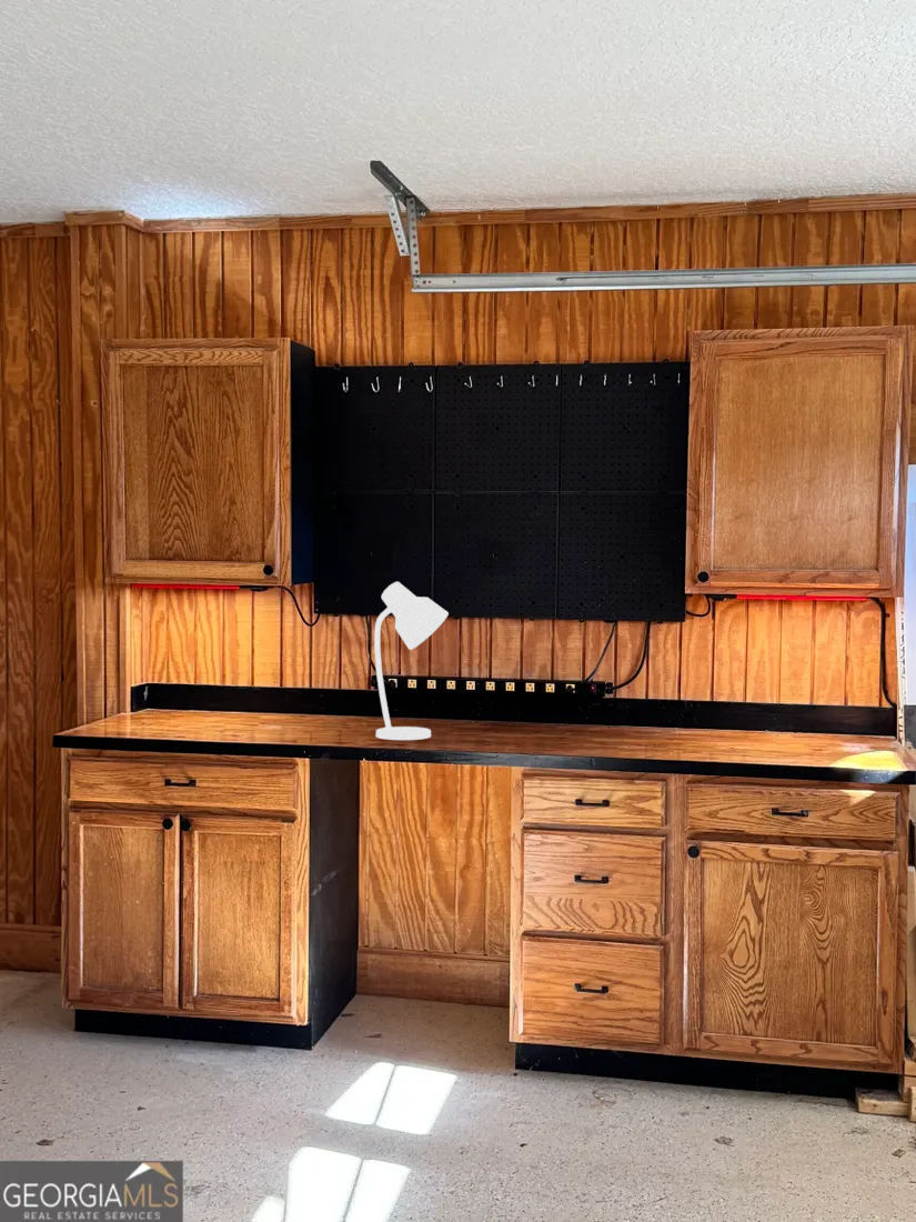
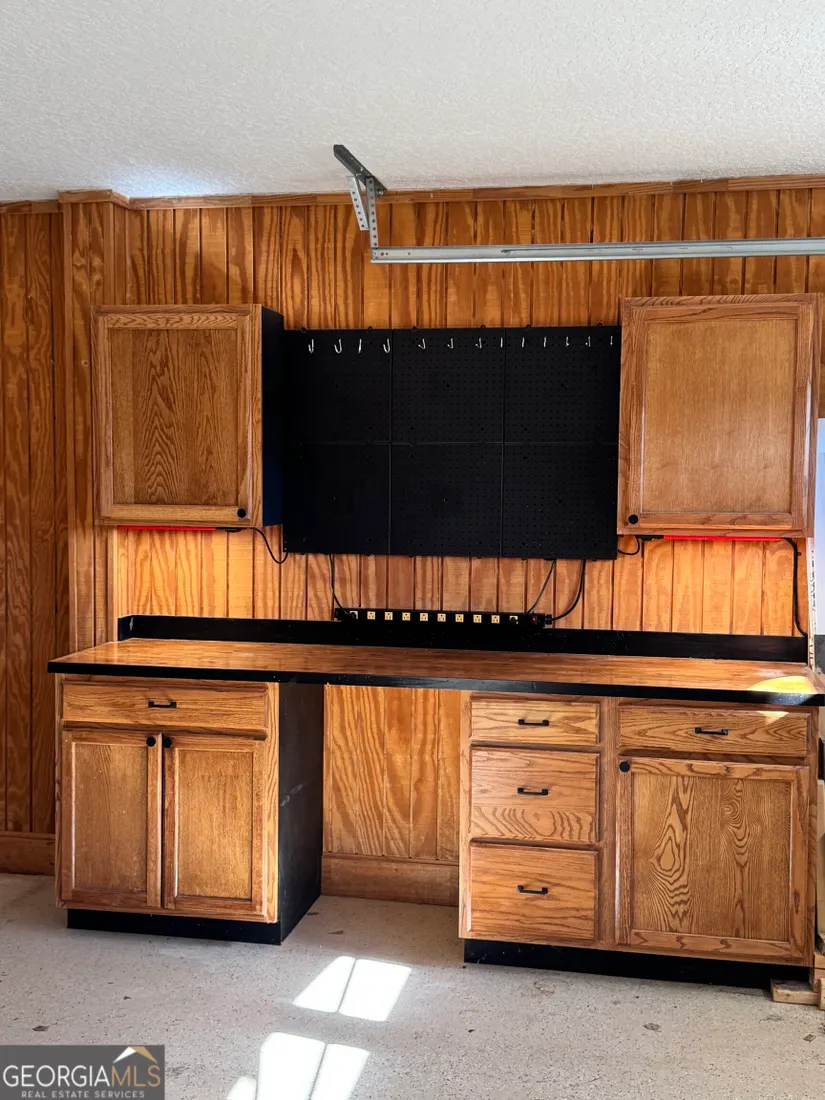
- desk lamp [373,581,450,741]
